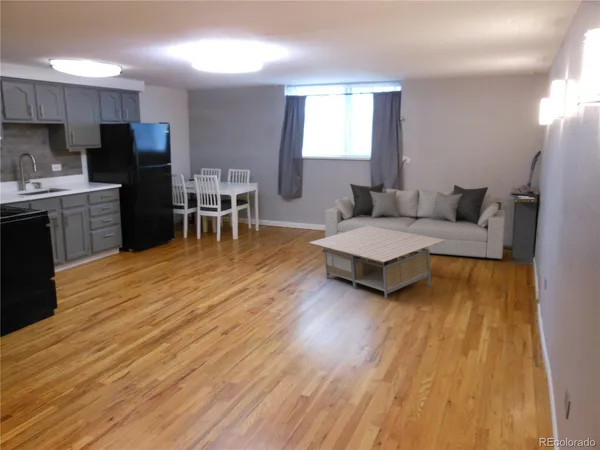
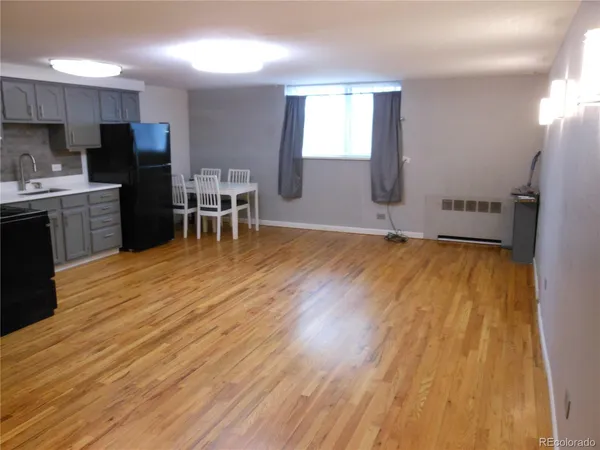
- sofa [324,182,506,260]
- coffee table [308,226,444,299]
